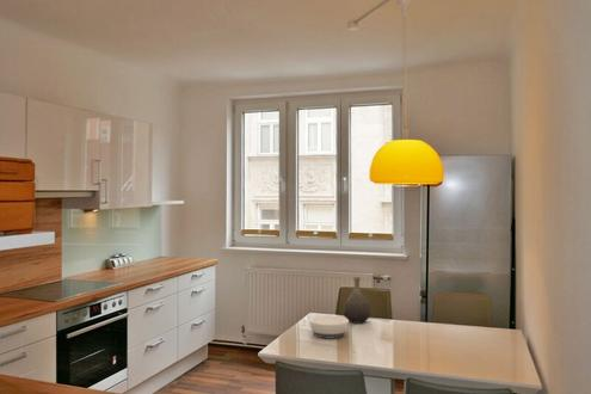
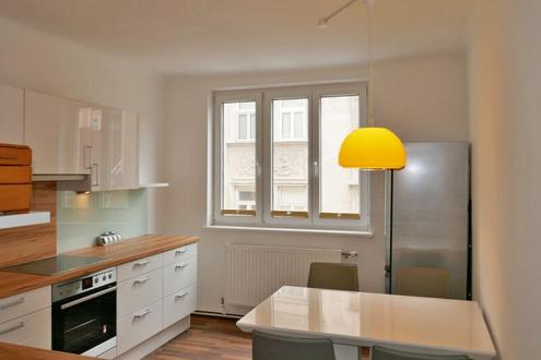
- vase [343,276,371,325]
- bowl [308,314,350,339]
